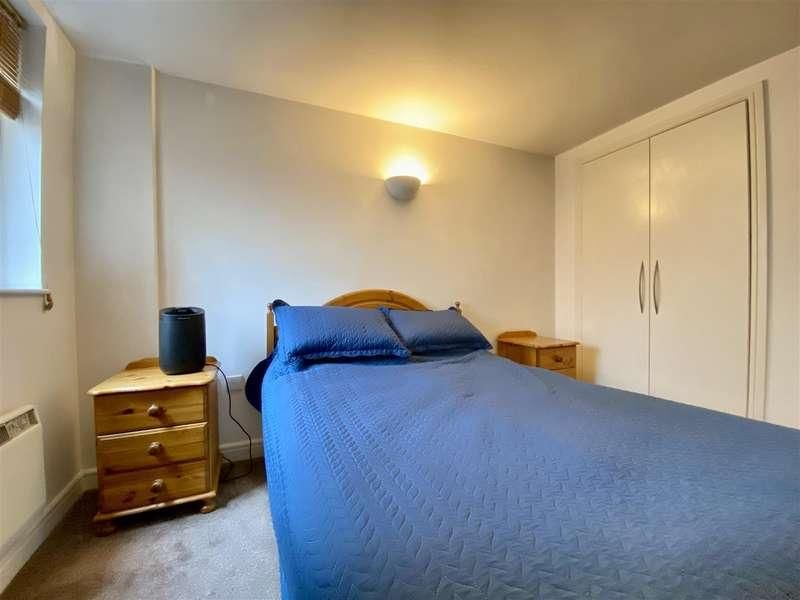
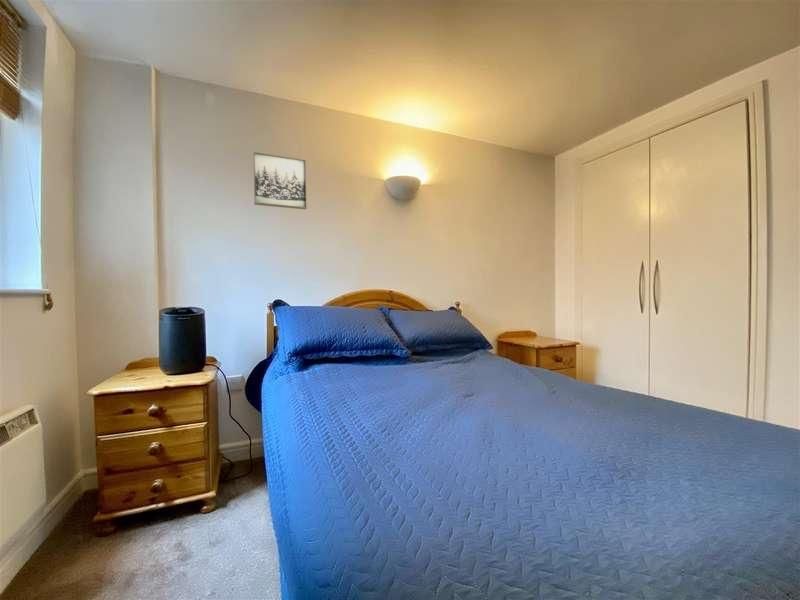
+ wall art [253,151,308,210]
